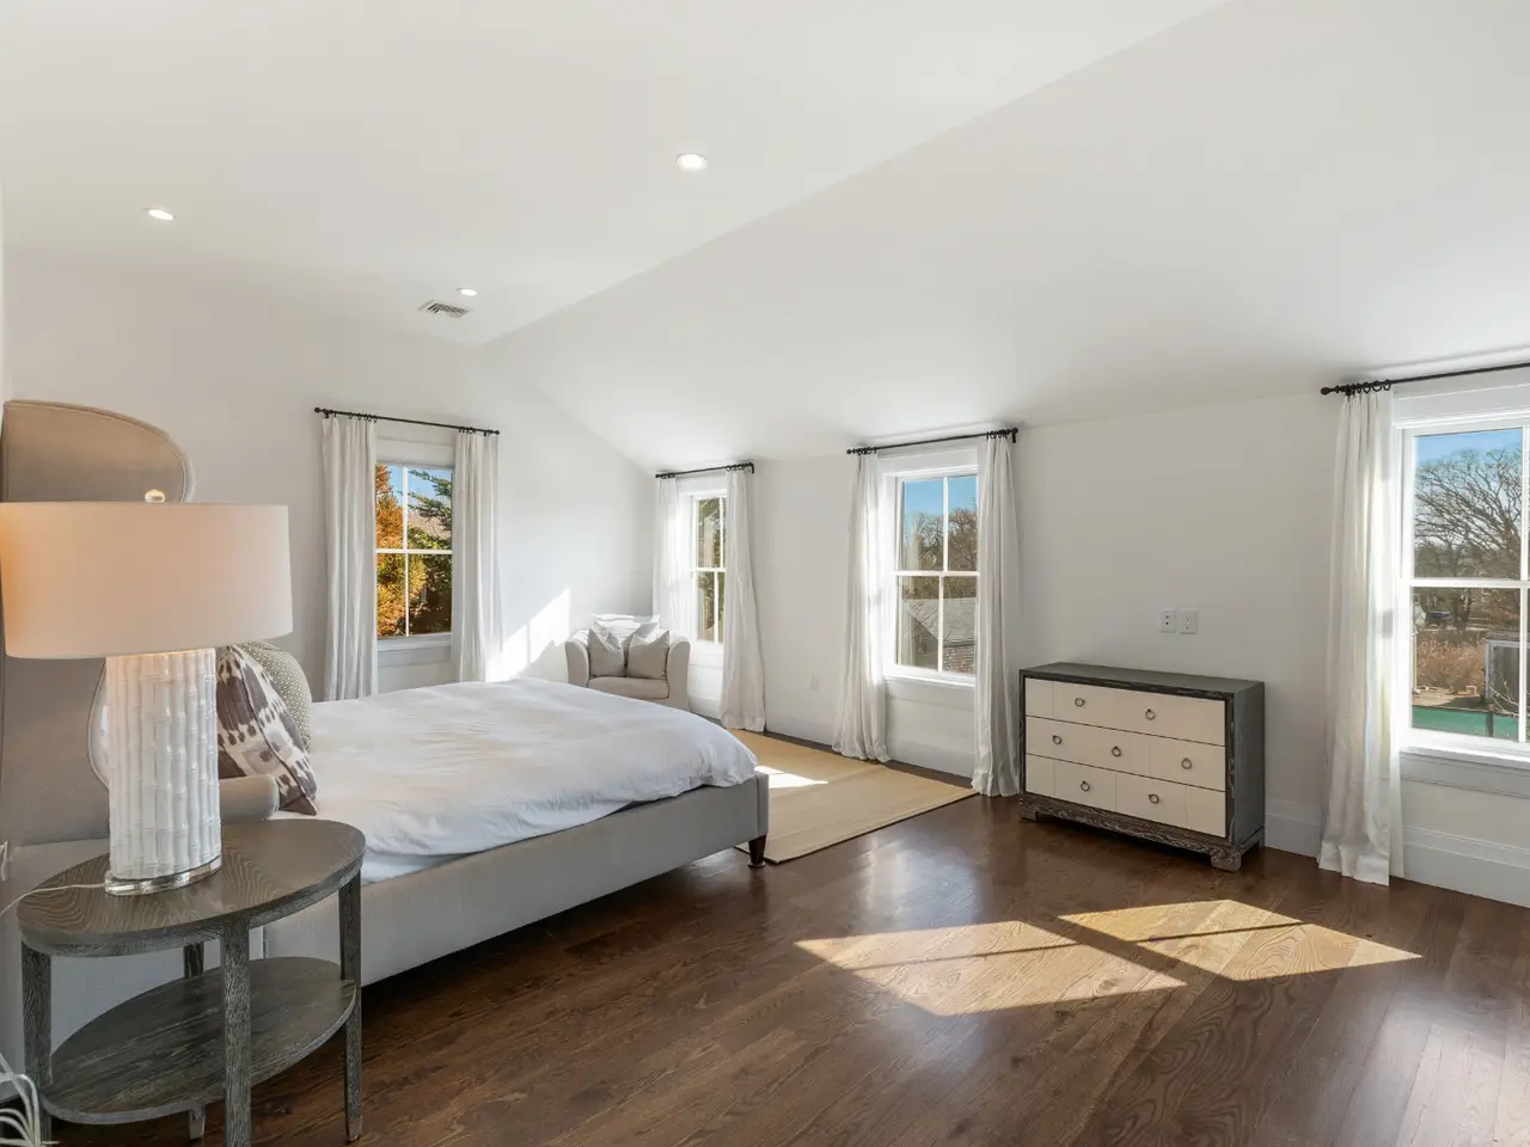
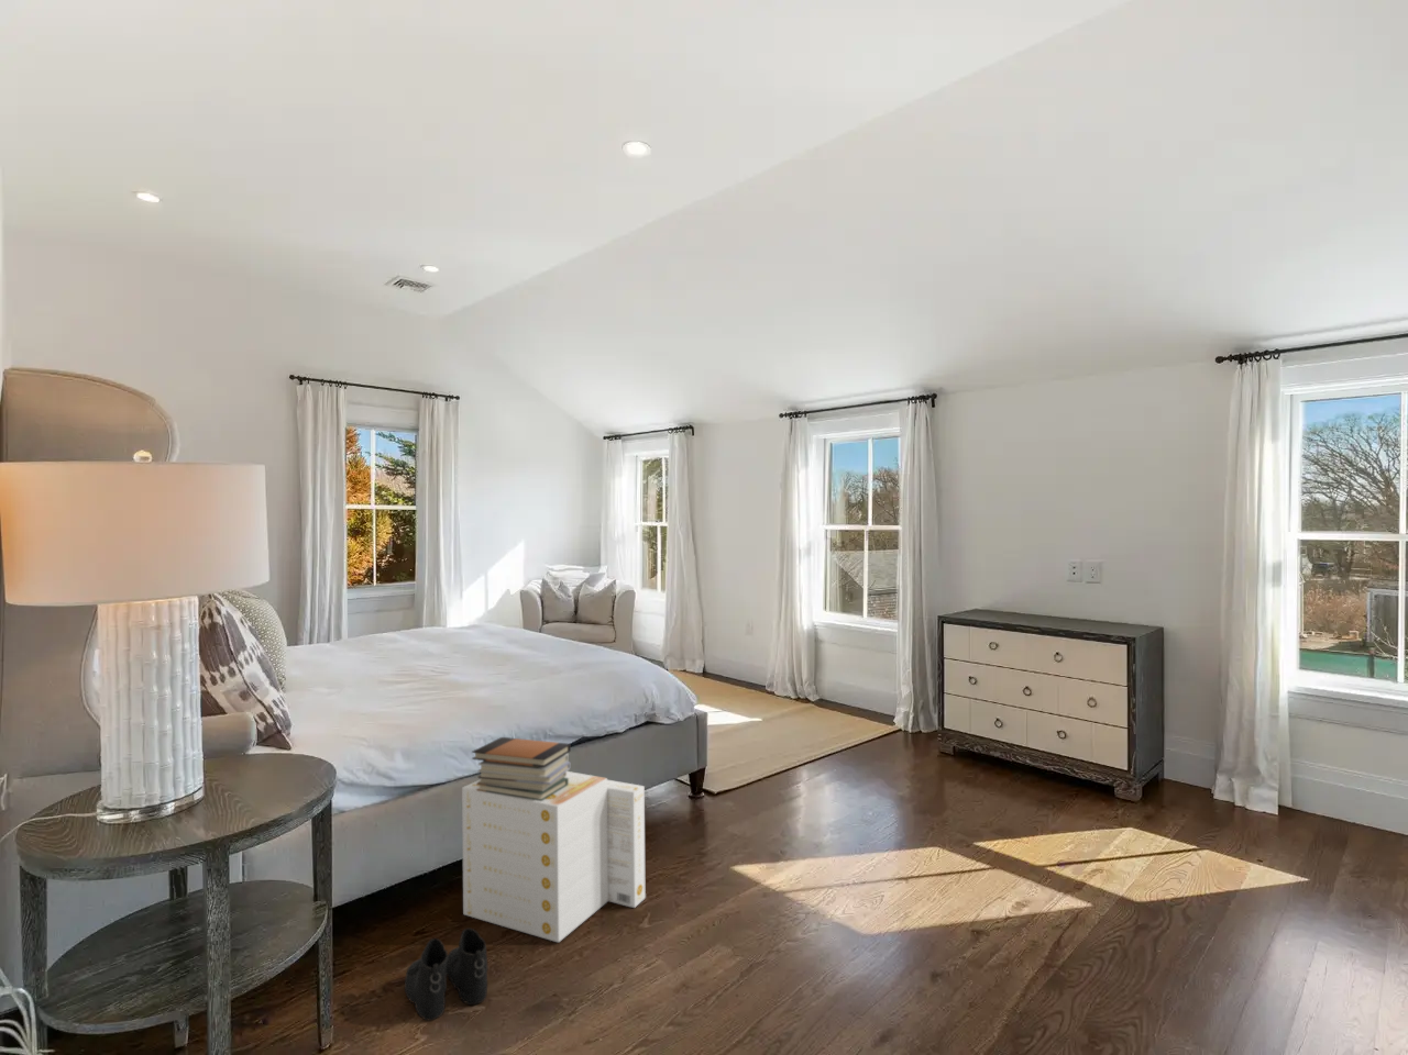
+ book stack [471,736,572,801]
+ boots [404,928,489,1021]
+ product box [461,770,646,944]
